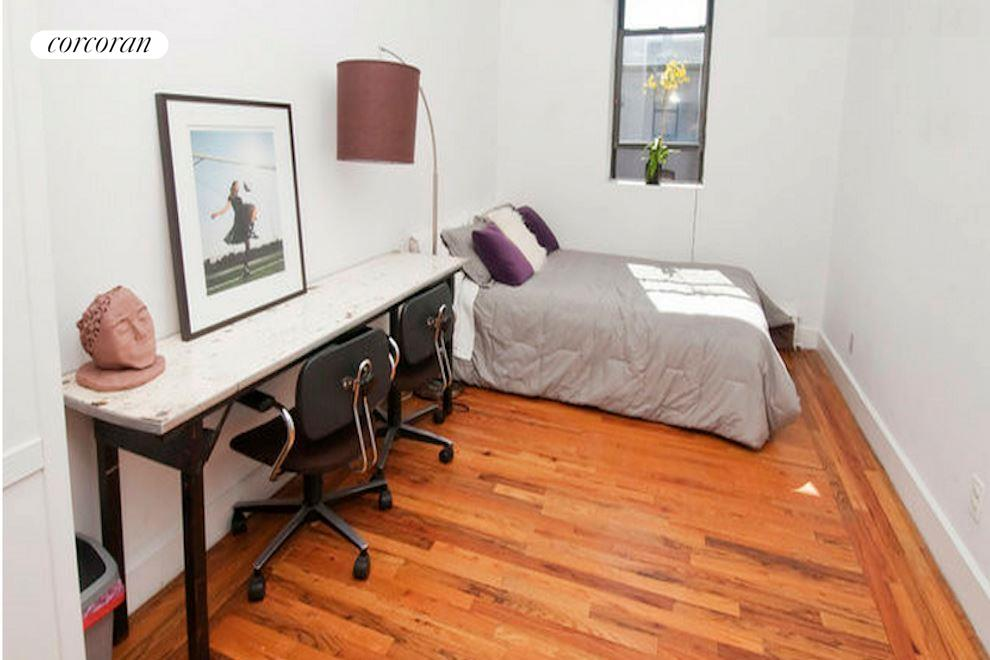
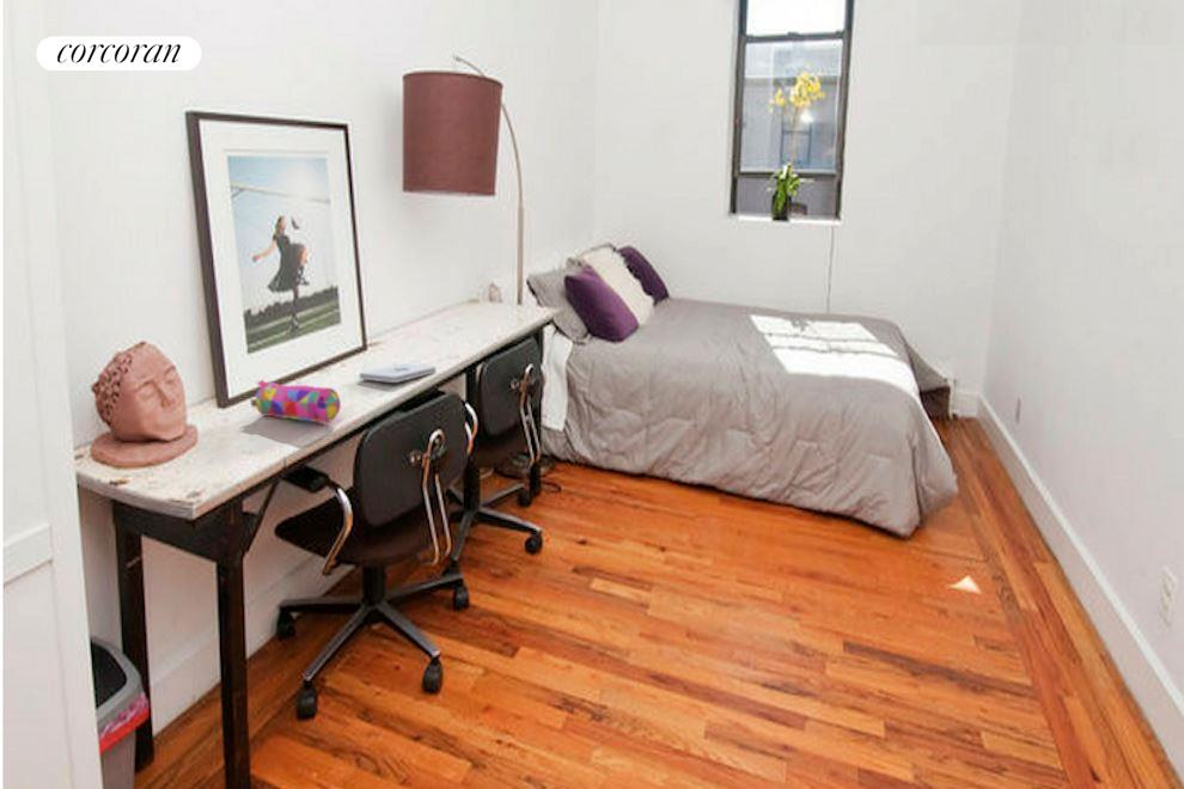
+ pencil case [249,379,342,423]
+ notepad [359,362,438,384]
